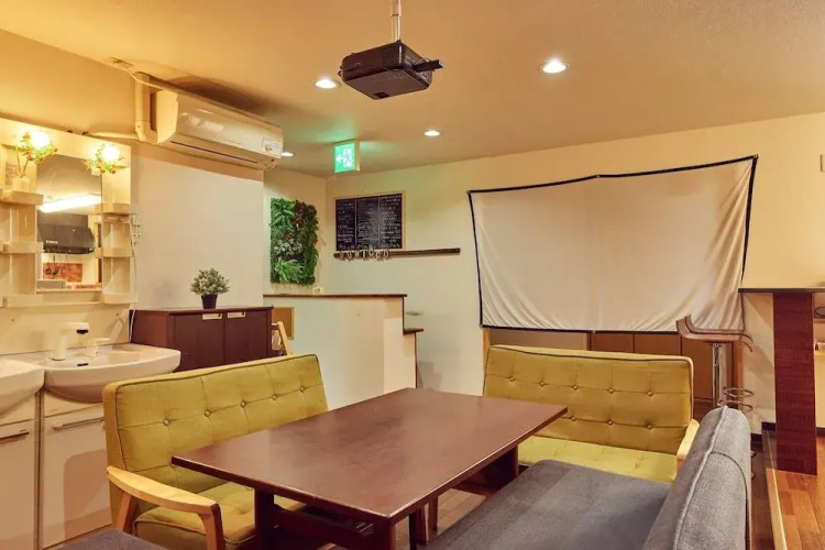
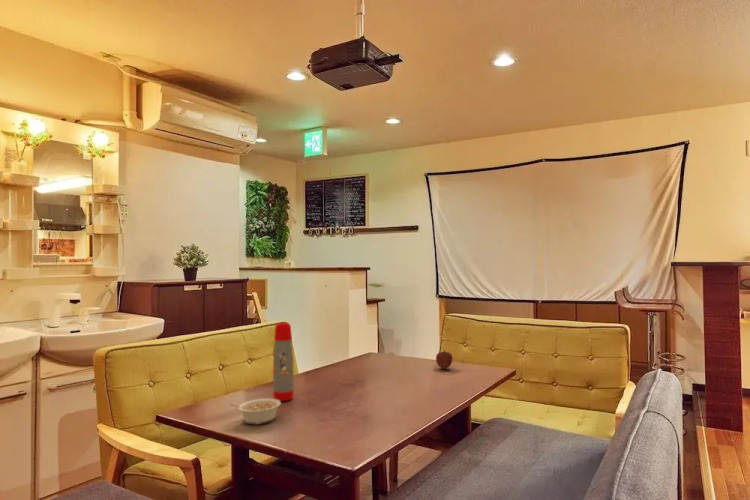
+ water bottle [272,321,295,402]
+ legume [228,398,282,425]
+ fruit [435,350,454,370]
